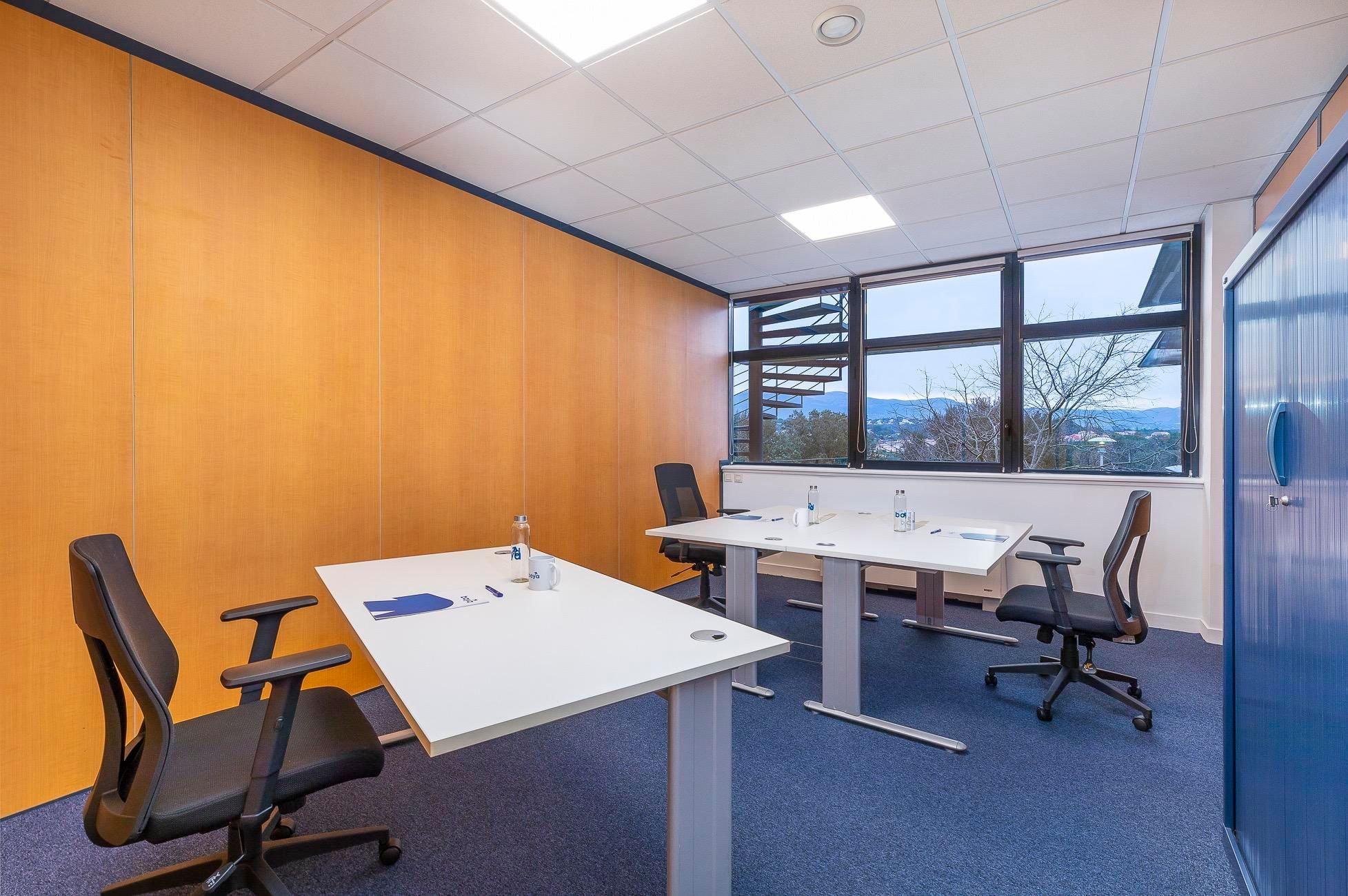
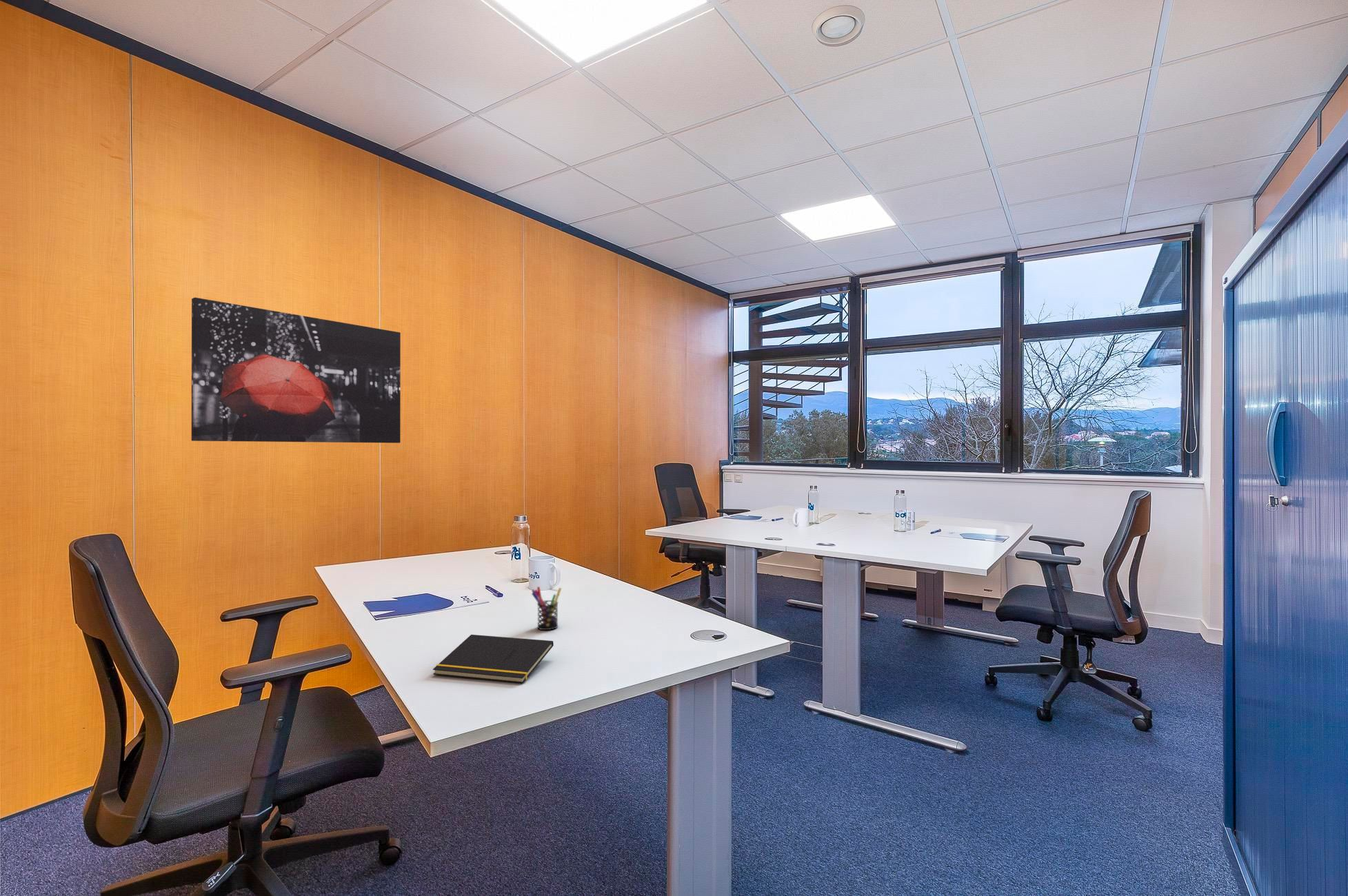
+ pen holder [531,586,562,631]
+ wall art [191,297,401,444]
+ notepad [432,634,554,684]
